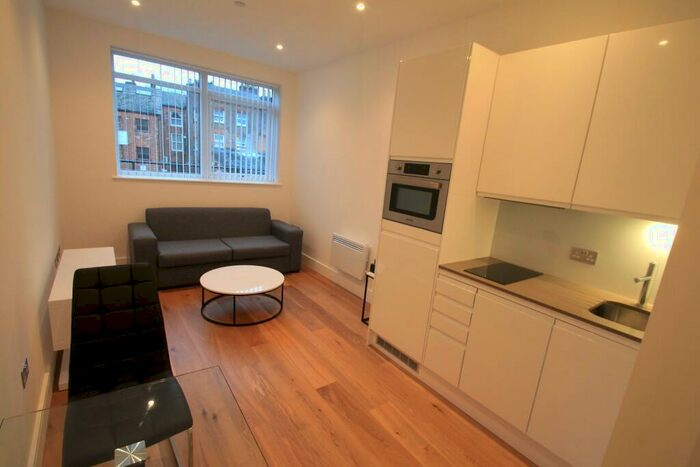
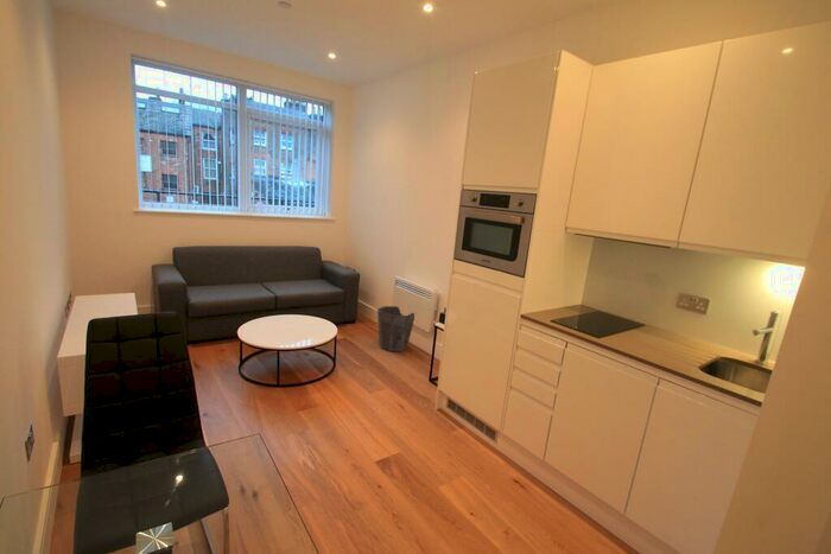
+ waste bin [376,305,415,352]
